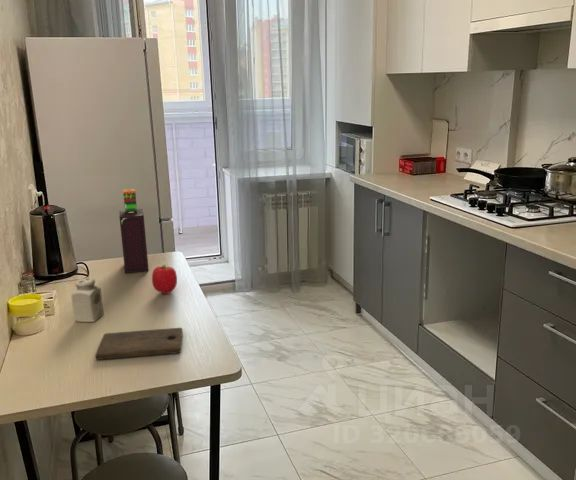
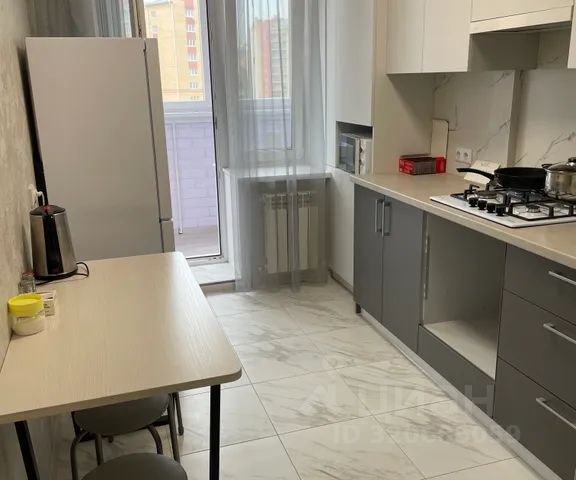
- cutting board [94,327,184,361]
- fruit [151,264,178,295]
- salt shaker [70,277,105,323]
- bottle [118,188,150,274]
